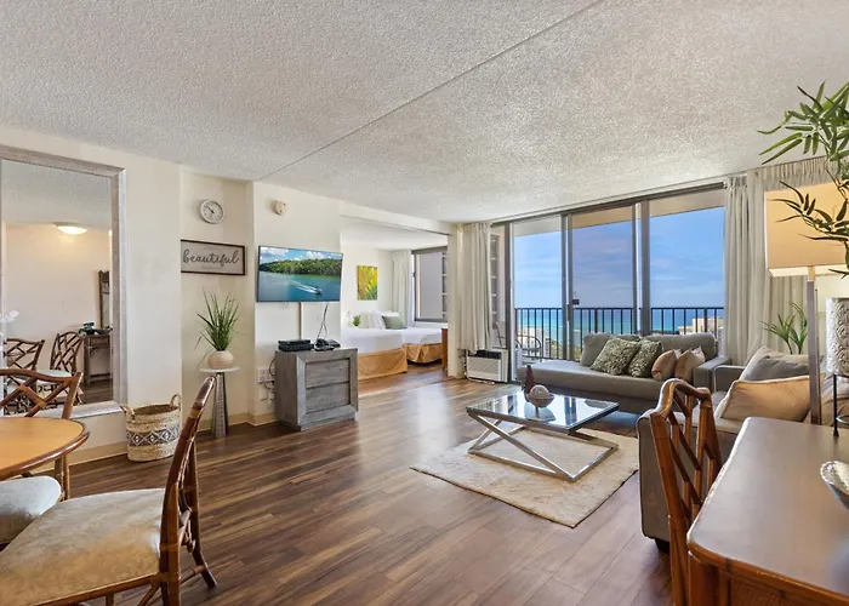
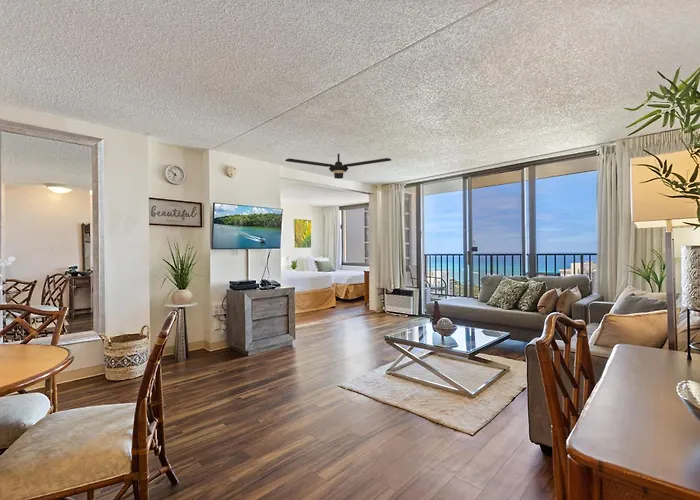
+ ceiling fan [284,153,392,180]
